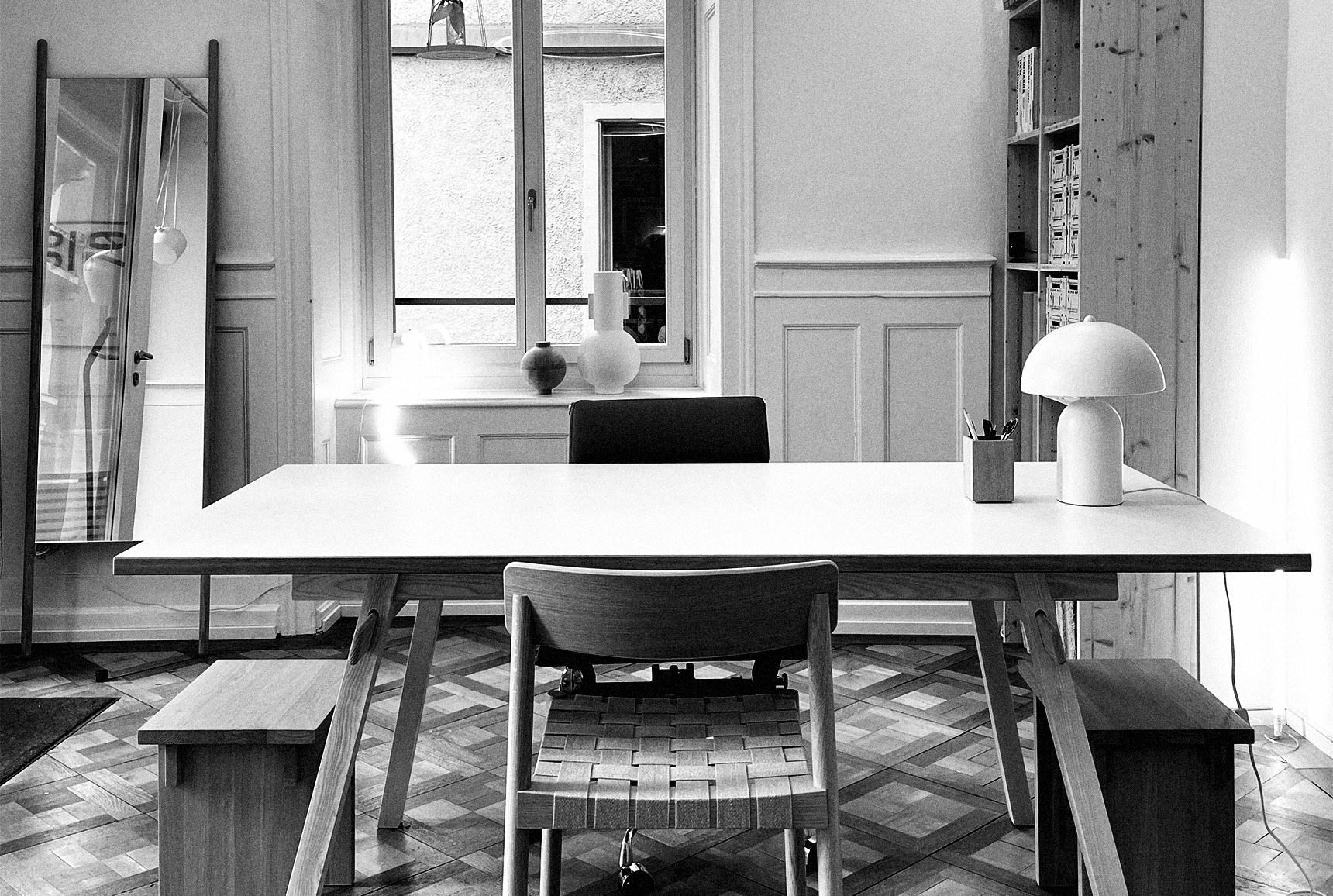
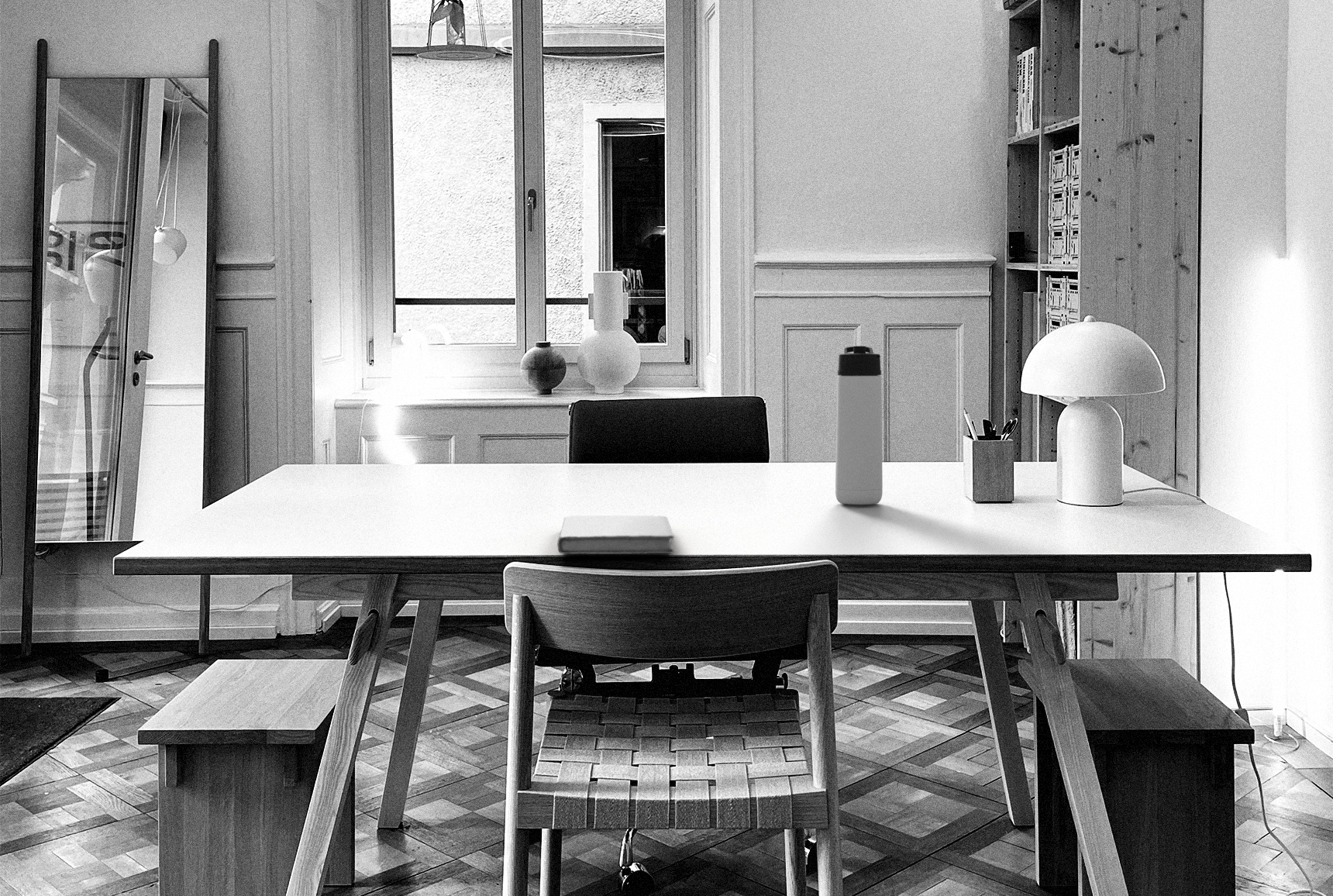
+ notebook [556,515,675,555]
+ thermos bottle [835,346,884,505]
